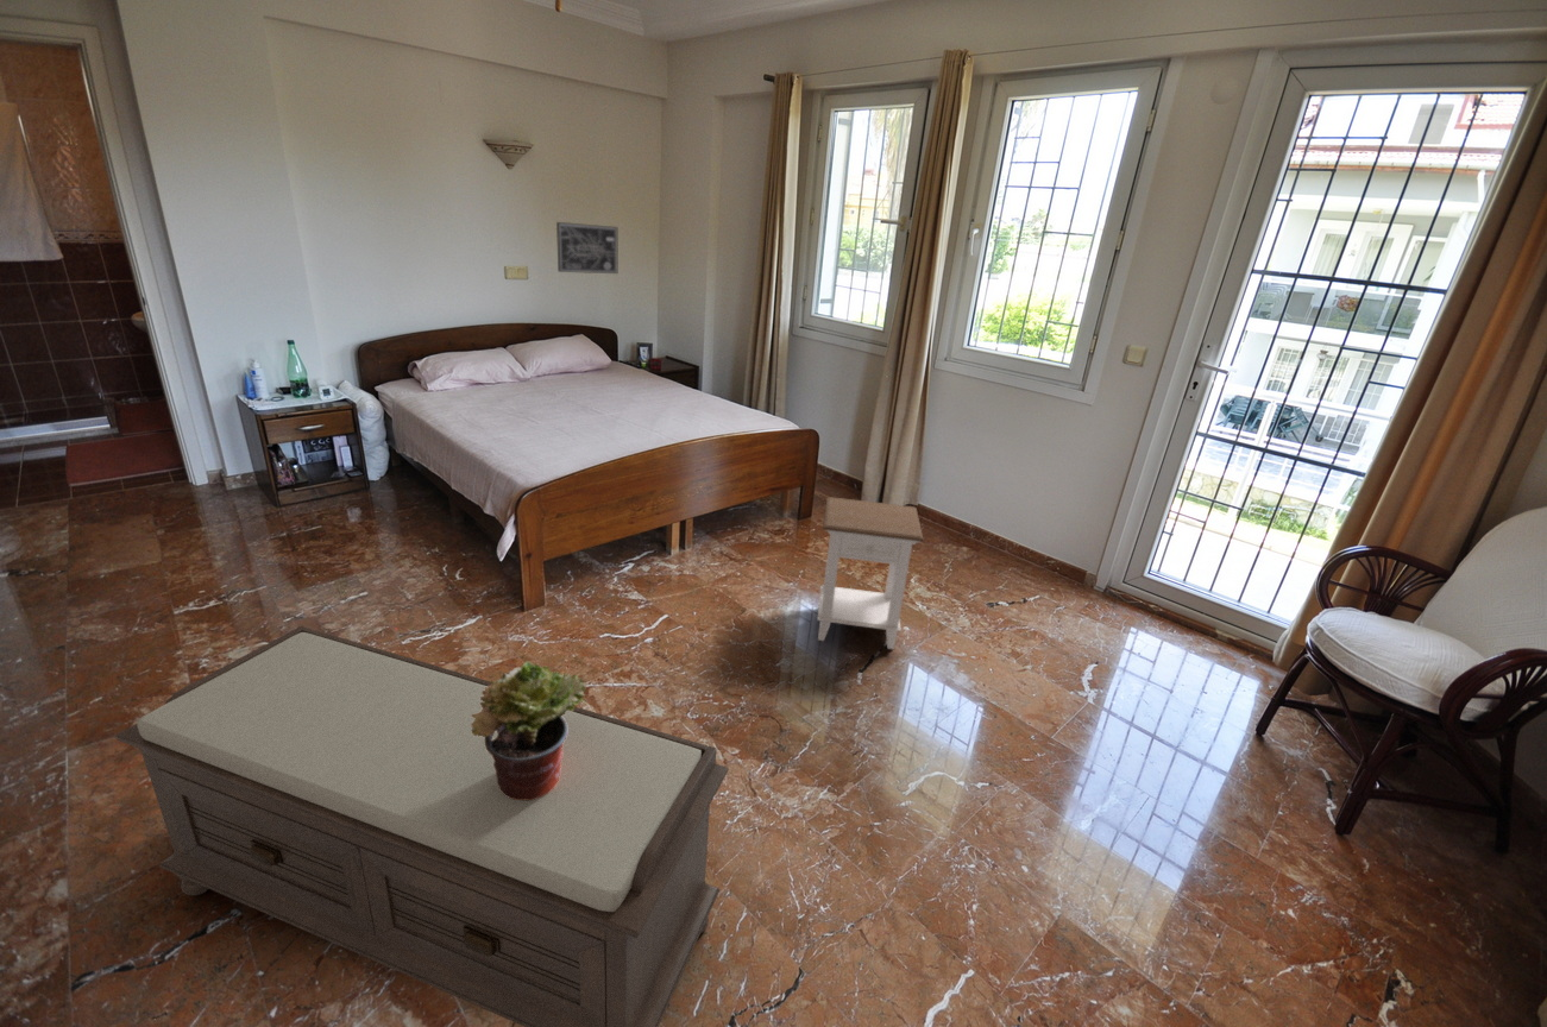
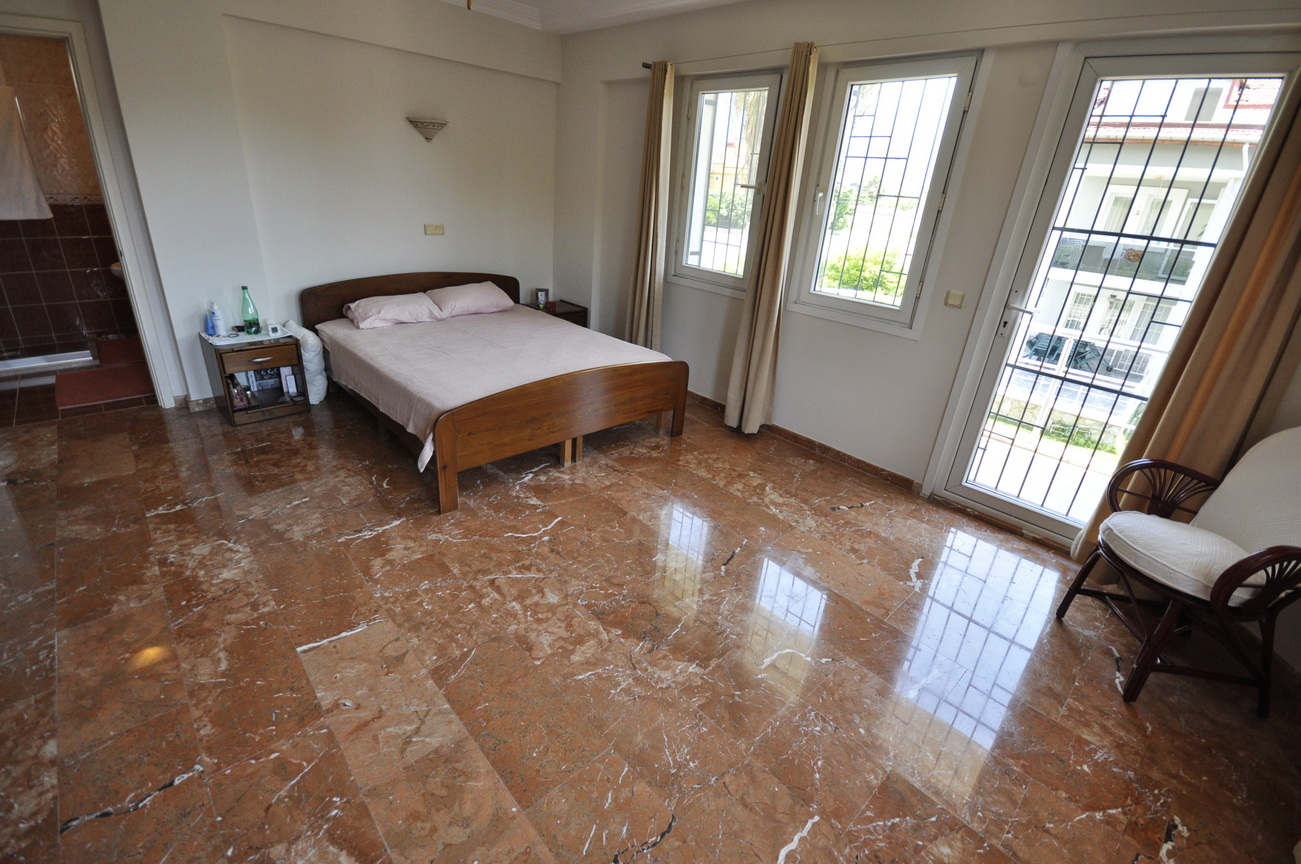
- wall art [555,221,618,275]
- bench [114,625,730,1027]
- nightstand [816,496,925,651]
- potted plant [471,661,586,800]
